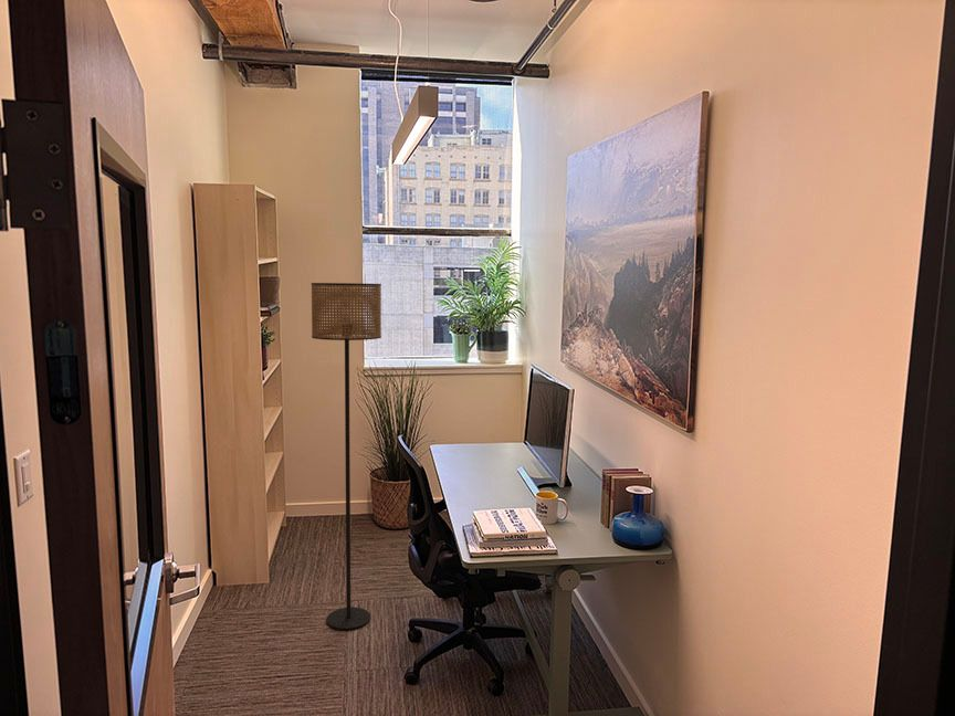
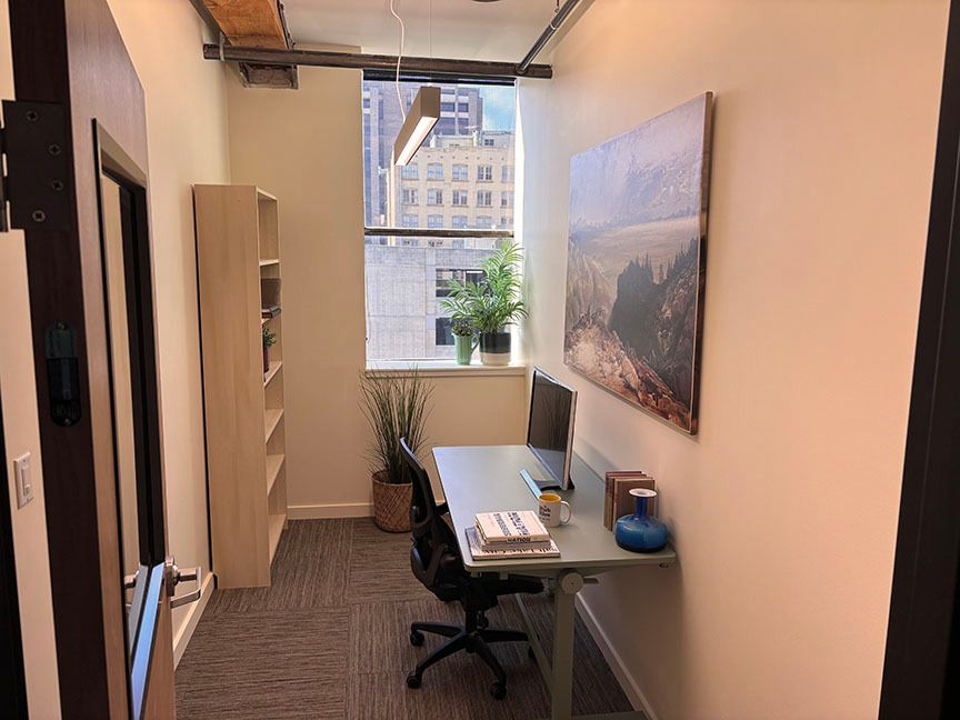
- floor lamp [311,282,382,631]
